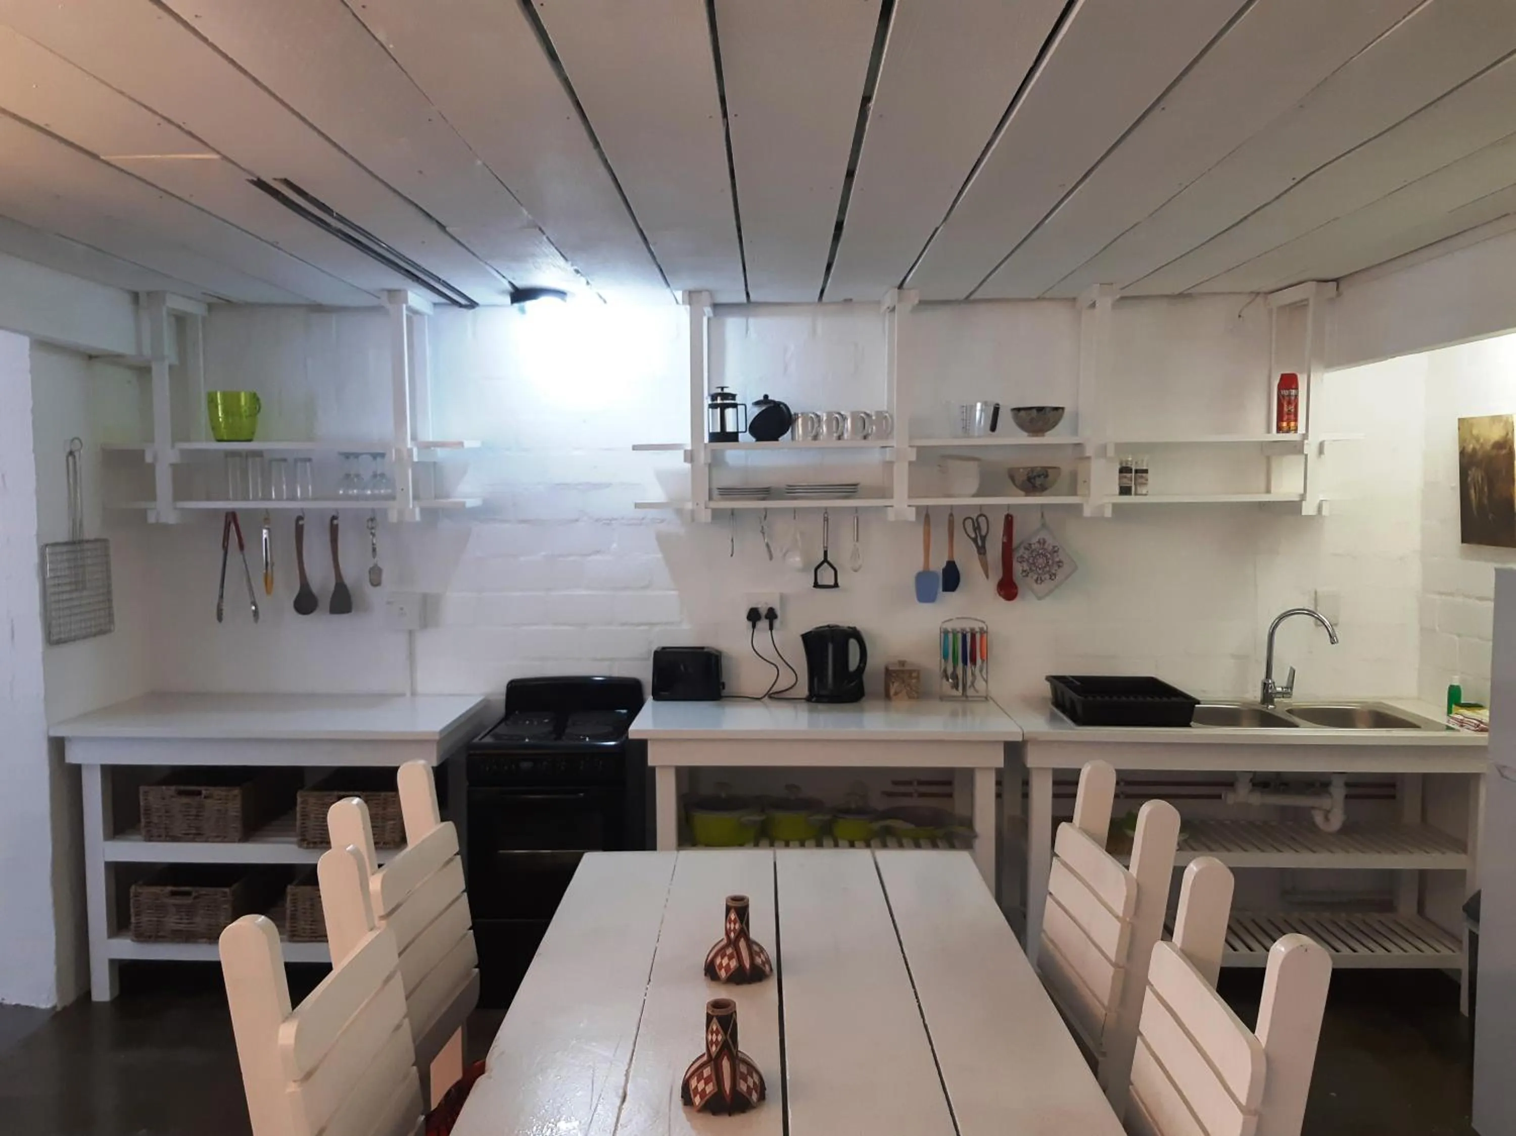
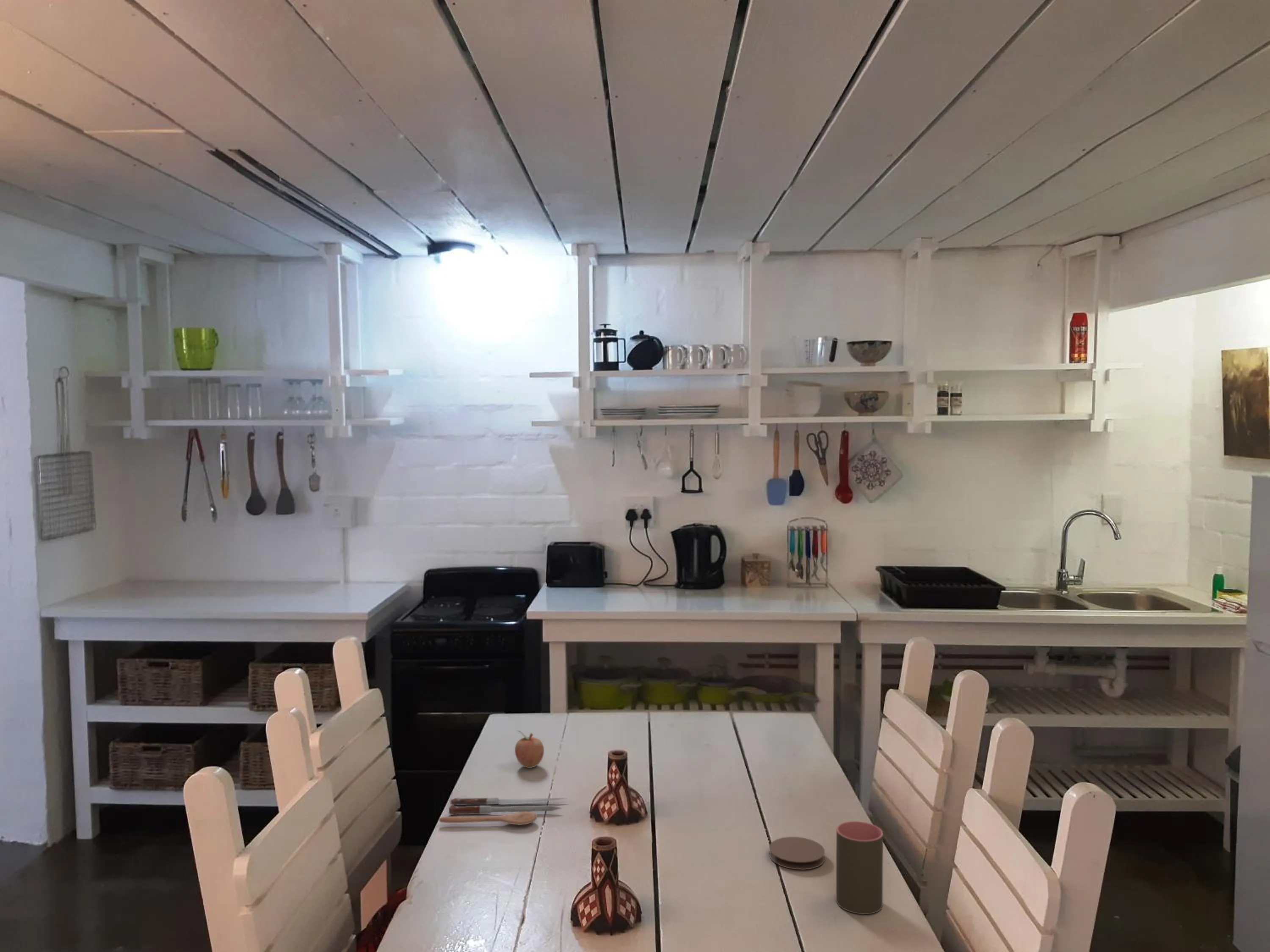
+ coaster [769,836,825,870]
+ spoon [439,797,567,825]
+ cup [836,821,883,915]
+ fruit [514,730,544,768]
